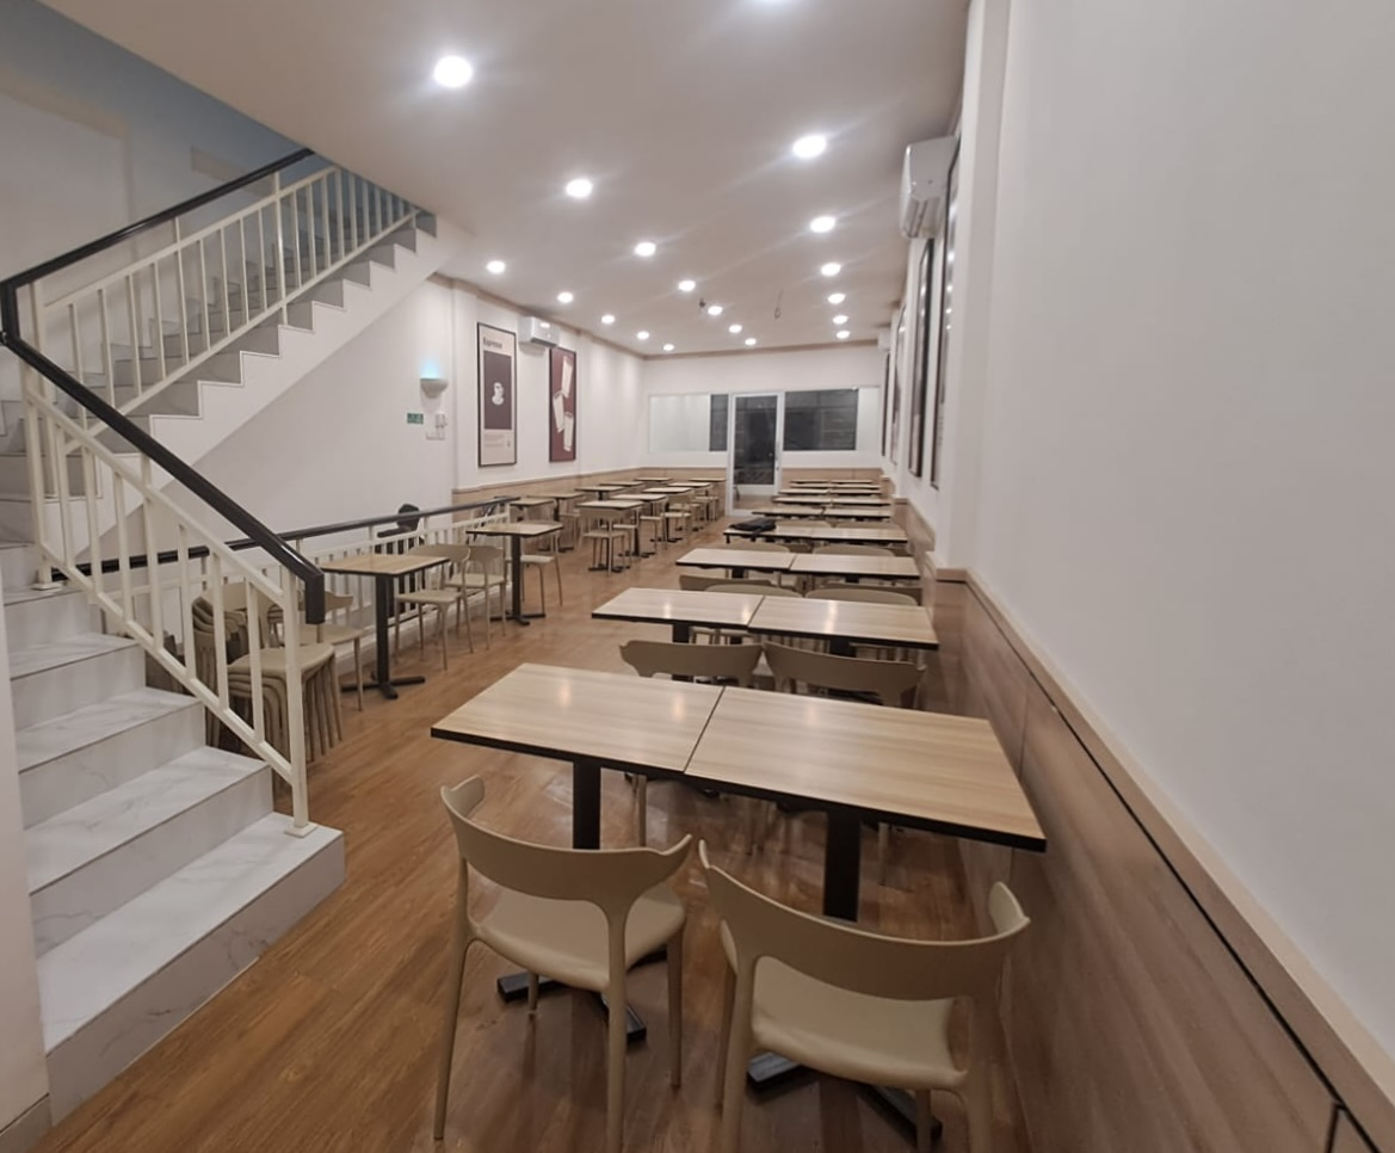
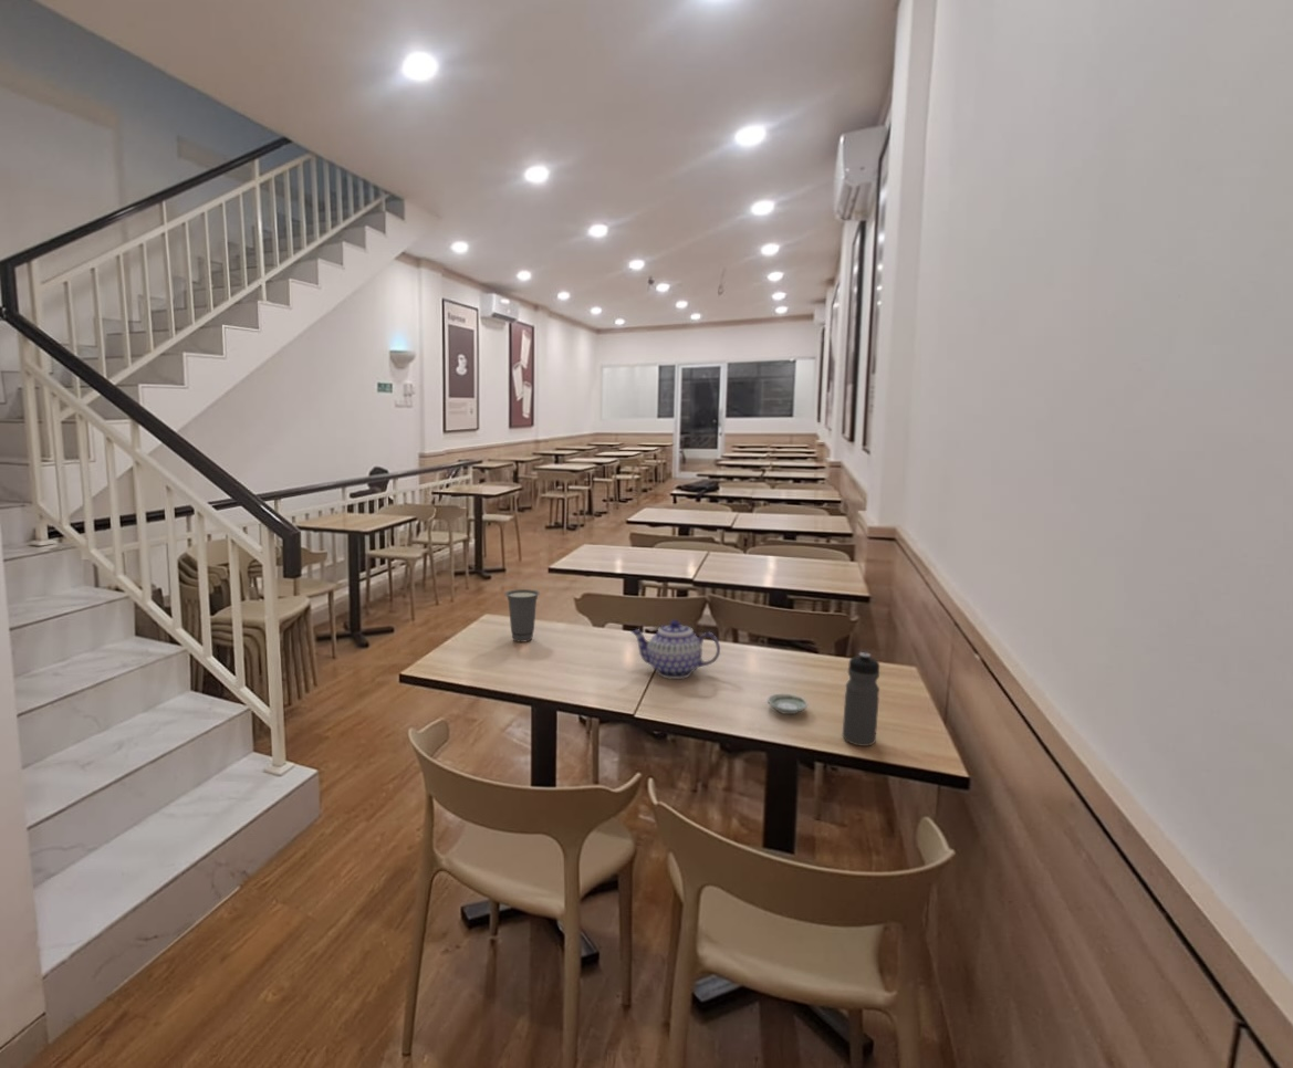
+ saucer [767,692,809,715]
+ teapot [630,619,721,680]
+ cup [504,588,541,643]
+ water bottle [842,651,880,747]
